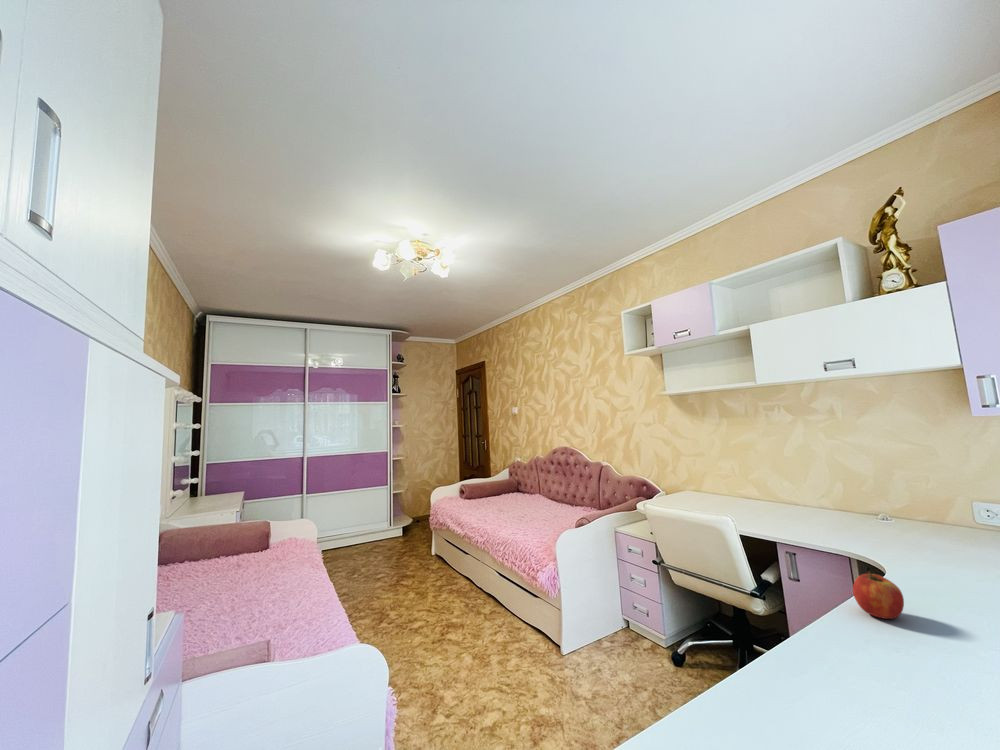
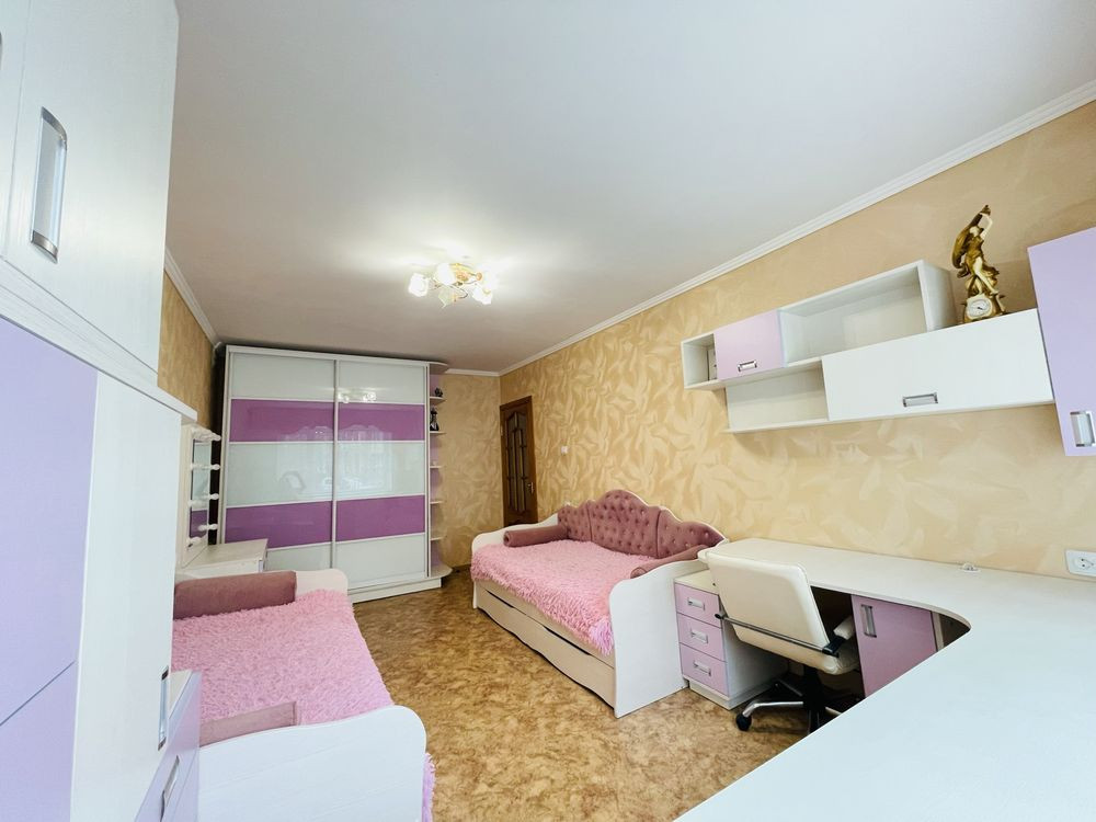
- apple [852,570,905,620]
